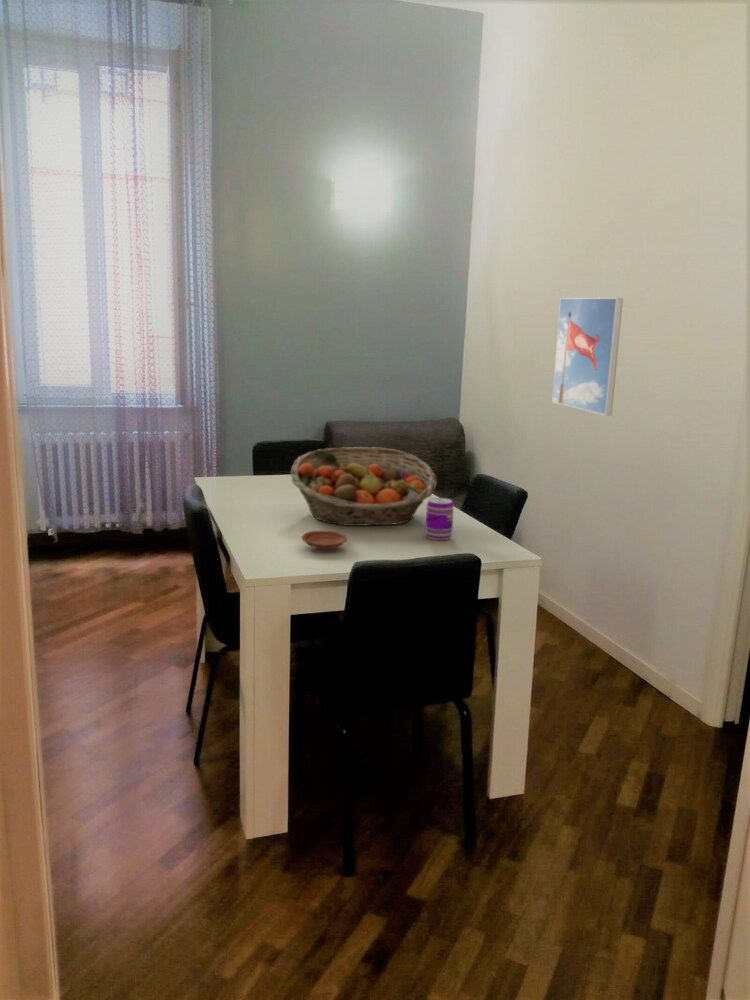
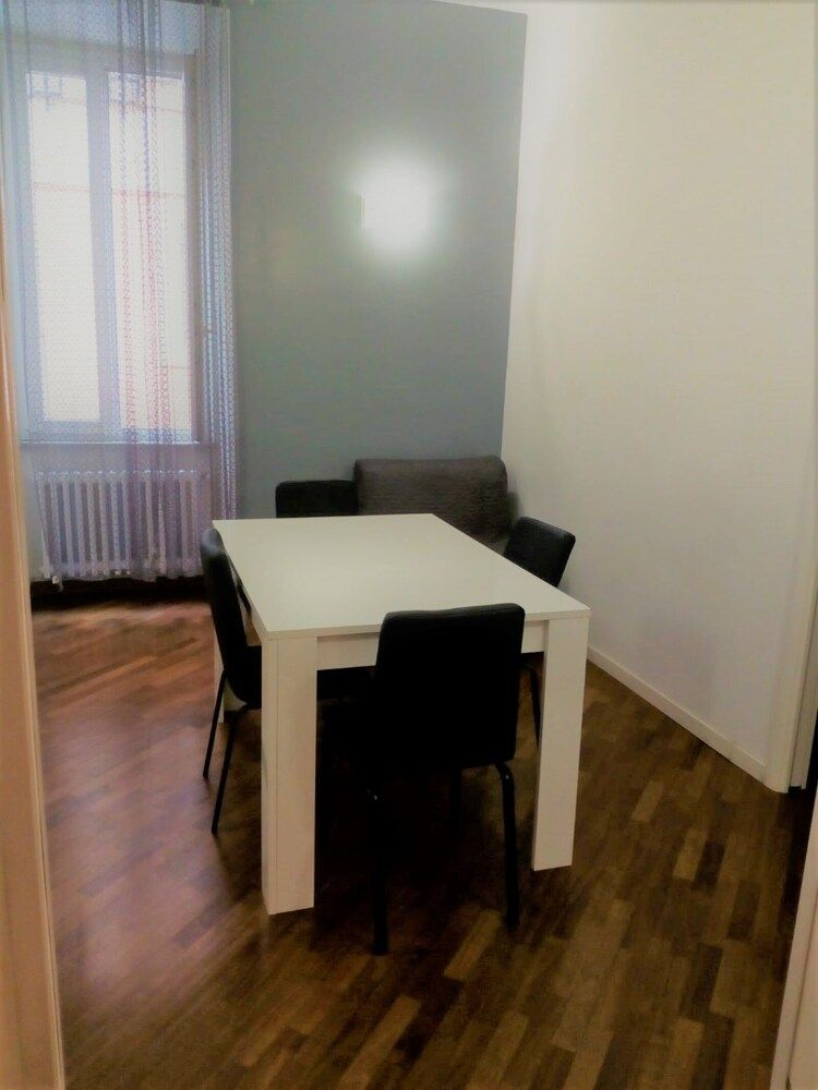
- plate [301,530,349,550]
- beverage can [424,497,455,541]
- fruit basket [290,446,438,527]
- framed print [551,297,624,416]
